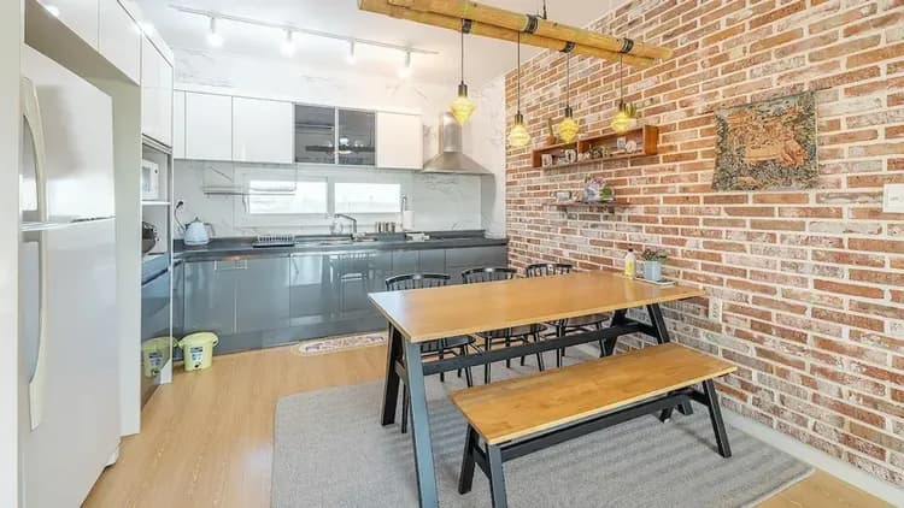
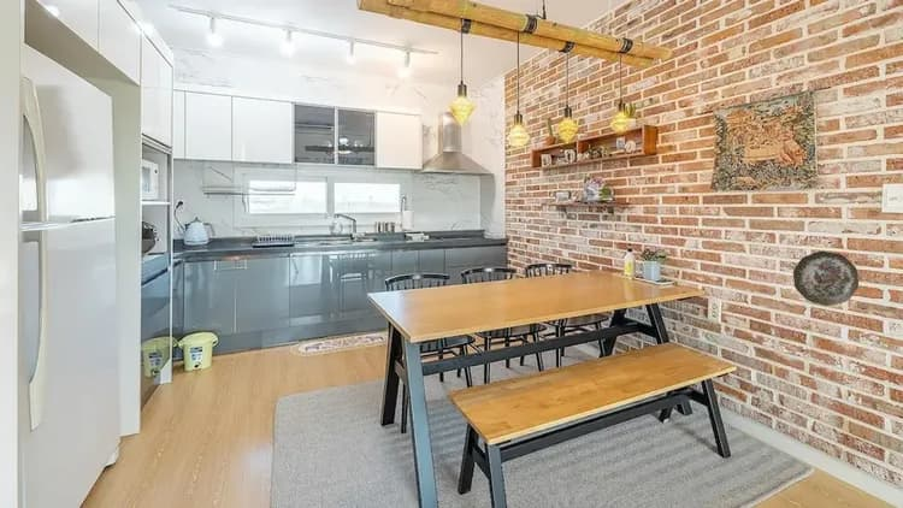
+ decorative plate [792,250,860,307]
